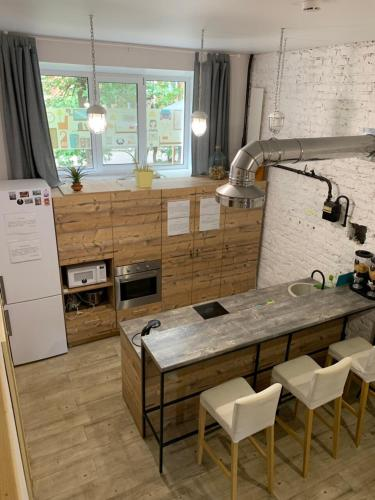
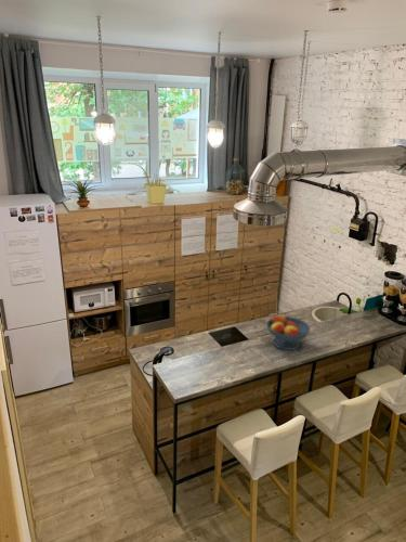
+ fruit bowl [265,313,311,351]
